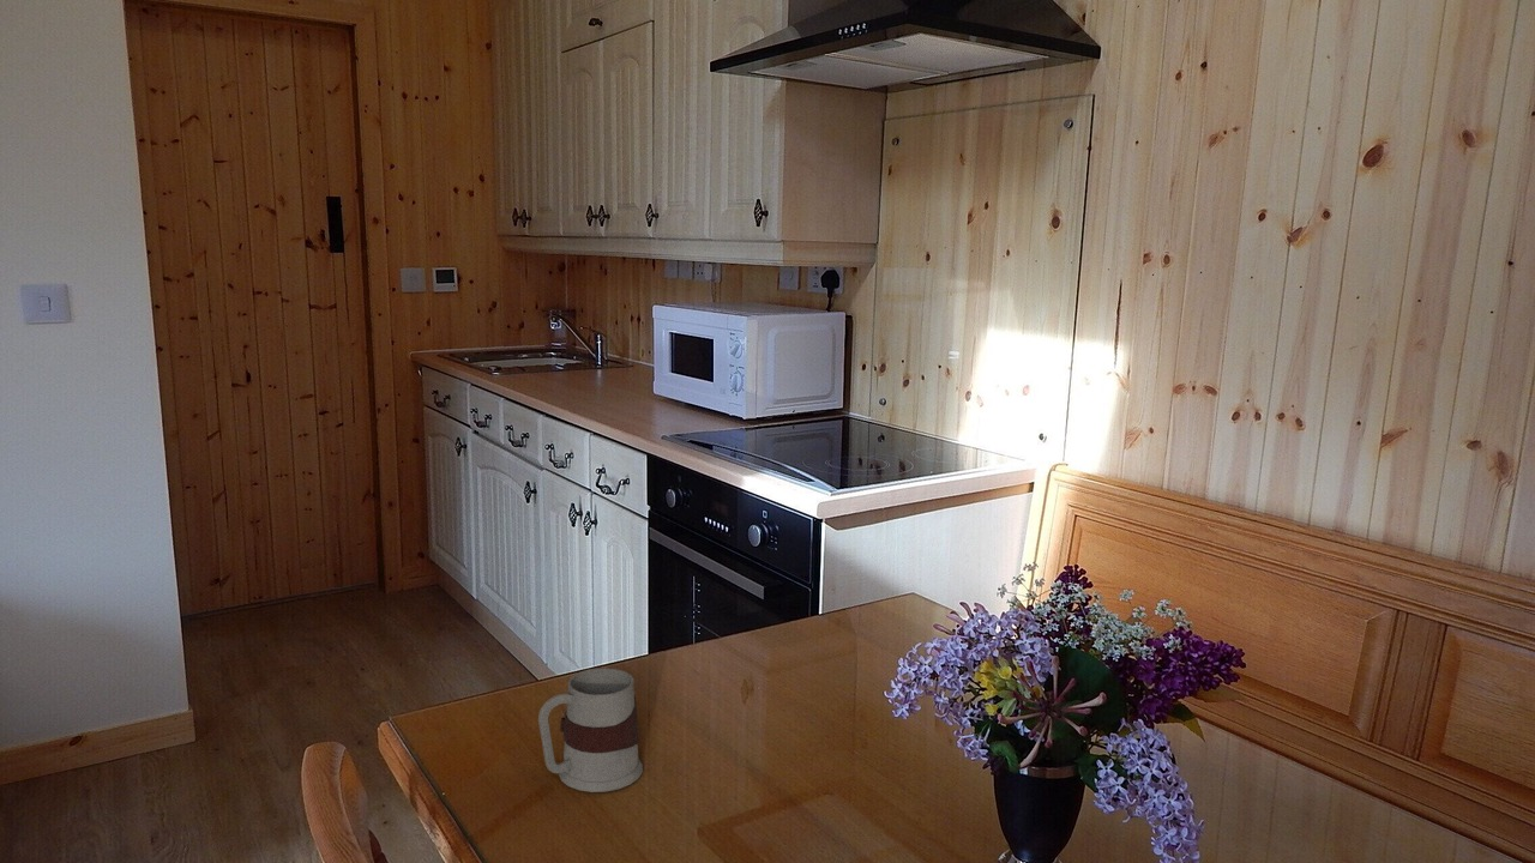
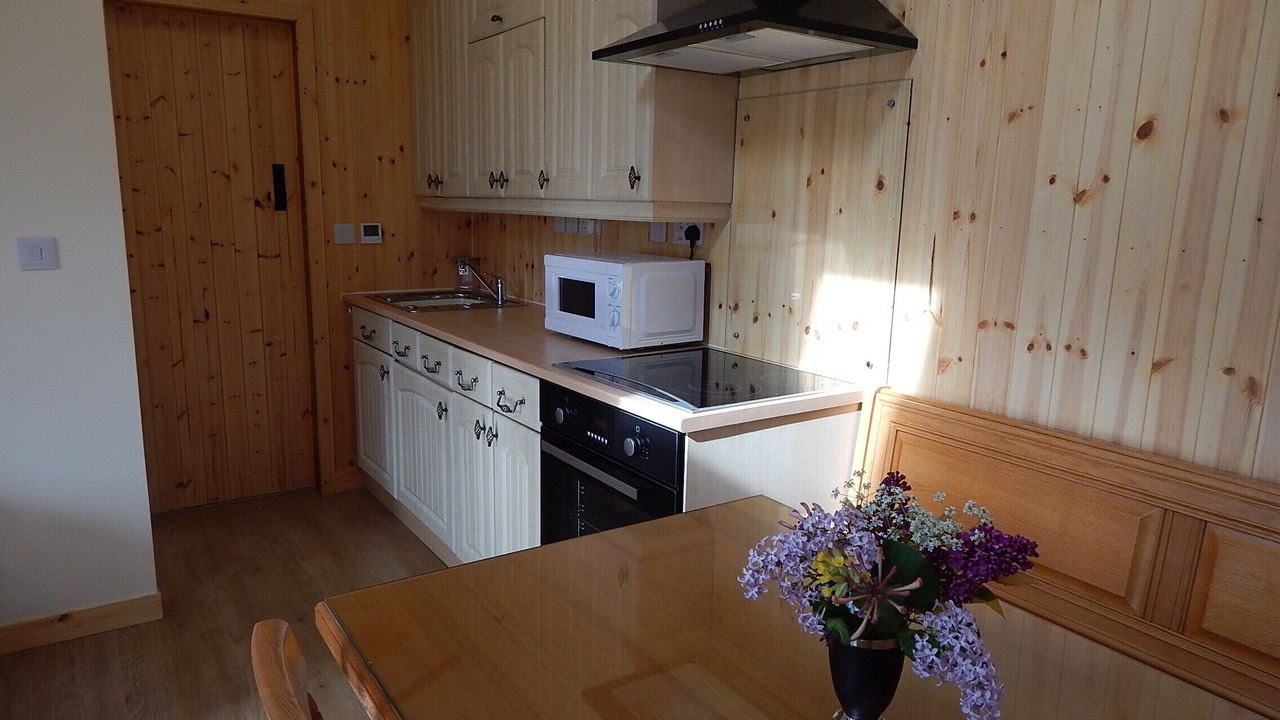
- mug [537,666,644,793]
